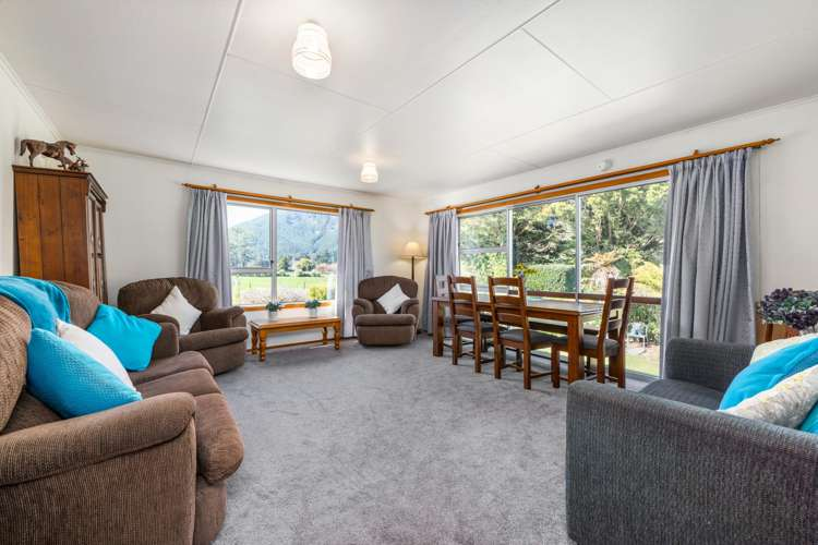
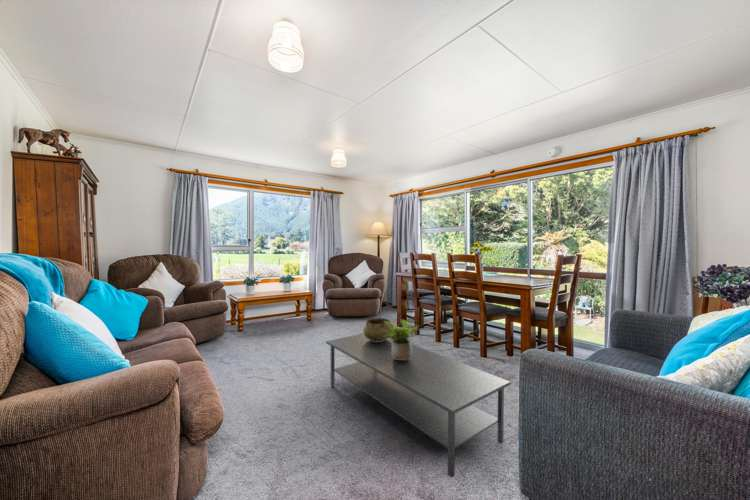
+ decorative bowl [362,317,392,342]
+ coffee table [325,332,512,479]
+ potted plant [383,318,420,360]
